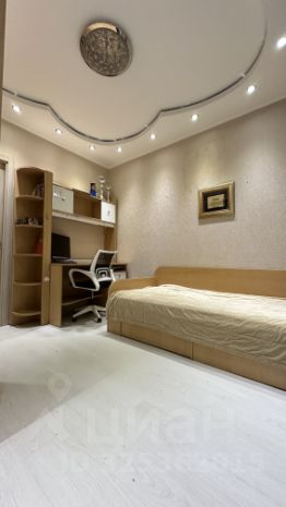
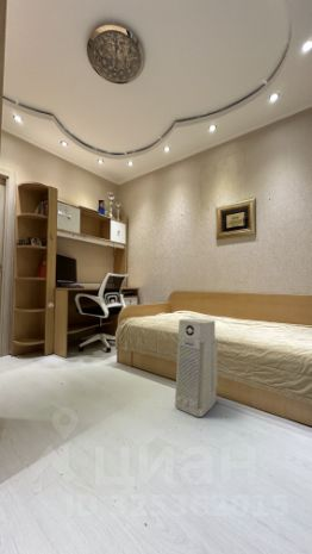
+ air purifier [174,317,219,418]
